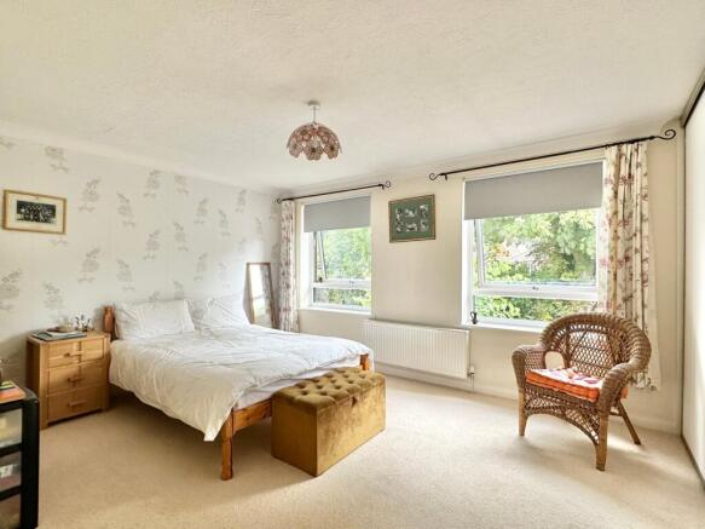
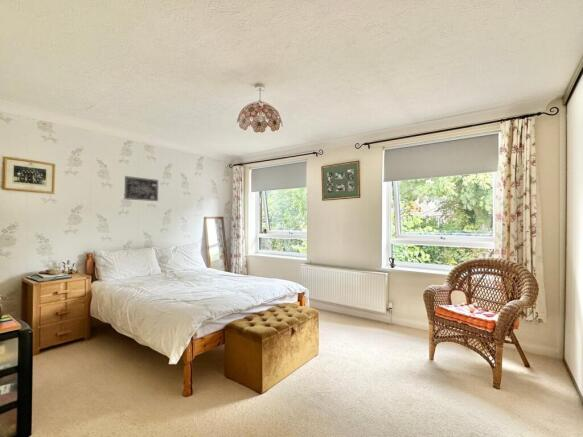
+ wall art [124,175,159,202]
